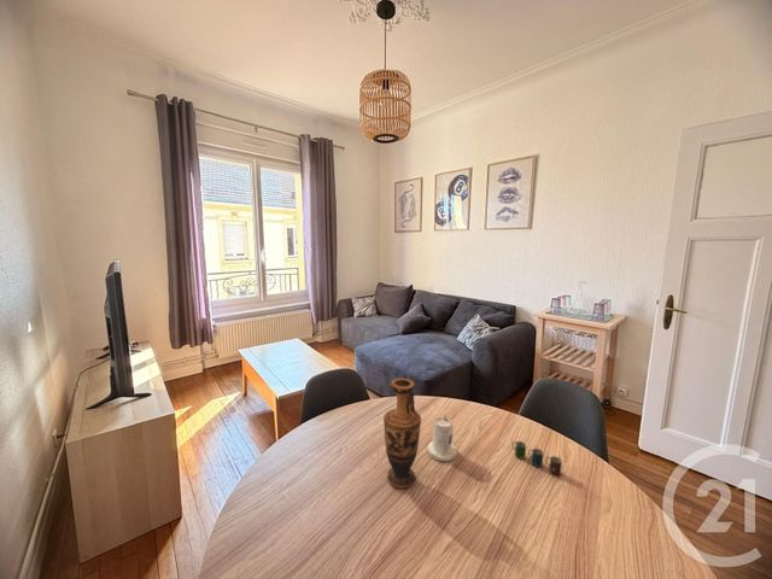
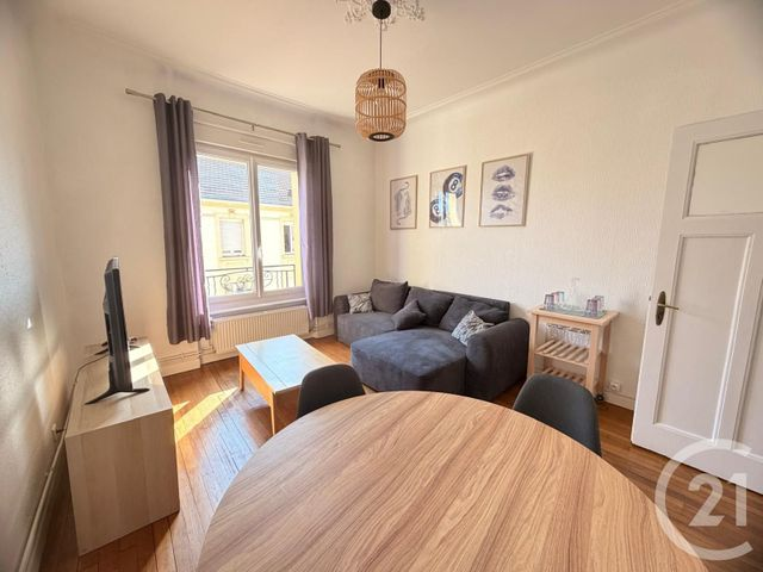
- cup [511,440,563,476]
- candle [427,414,458,462]
- vase [382,378,422,490]
